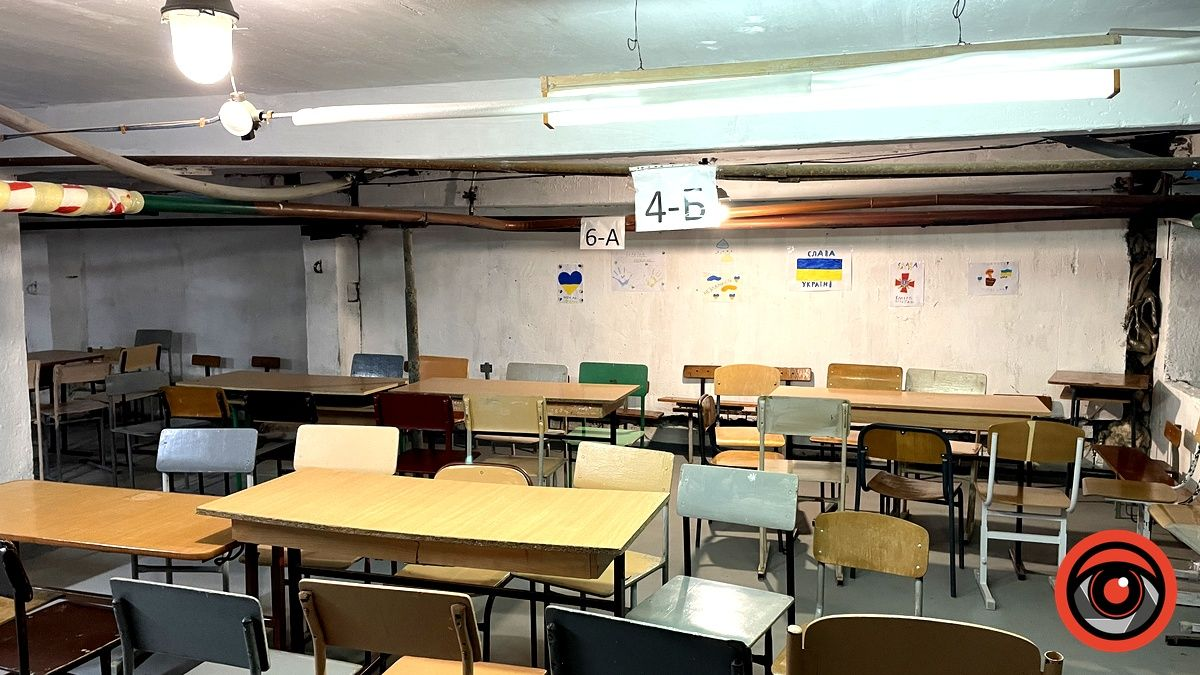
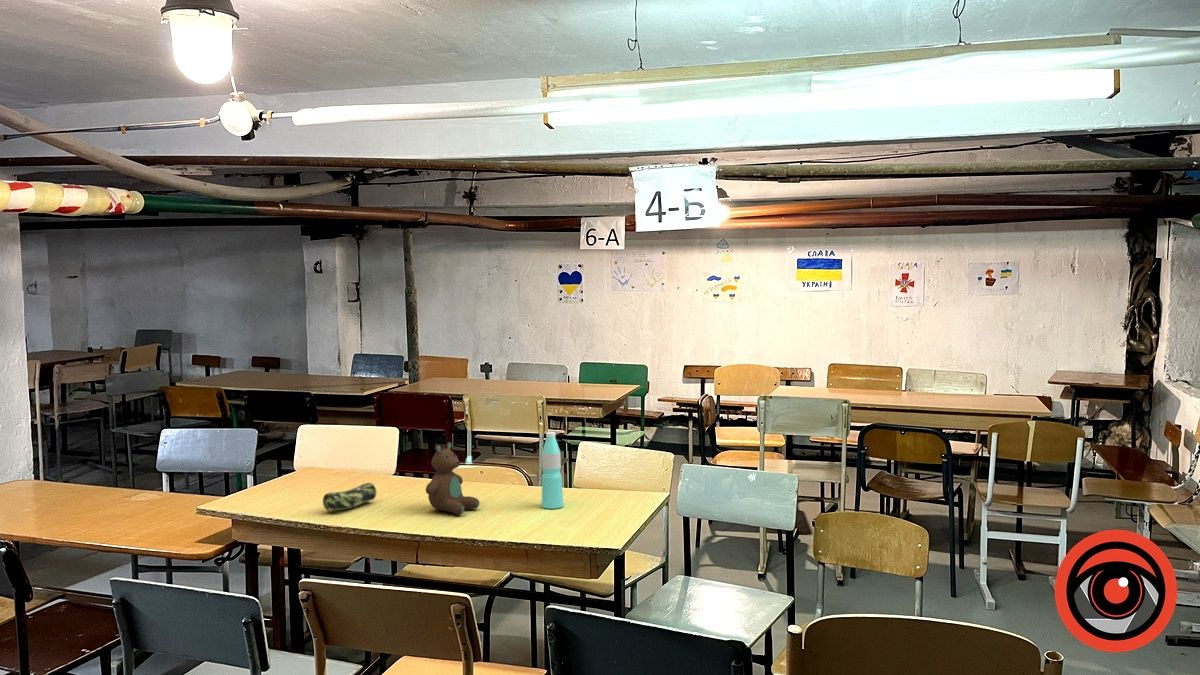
+ pencil case [322,482,377,513]
+ stuffed toy [425,441,481,515]
+ water bottle [541,431,564,510]
